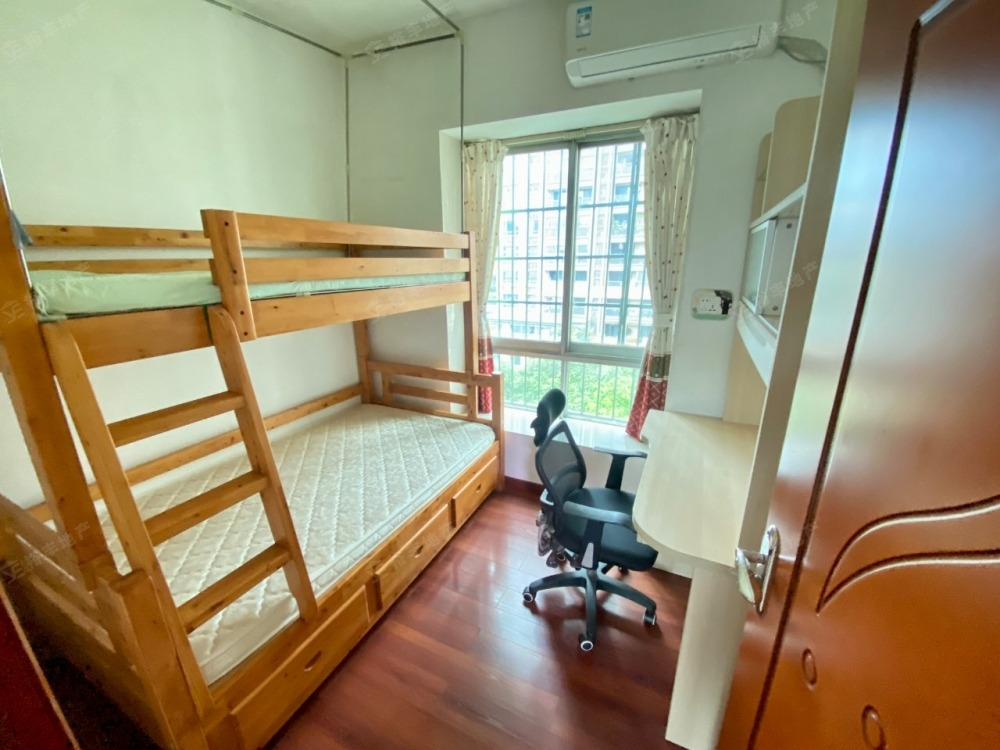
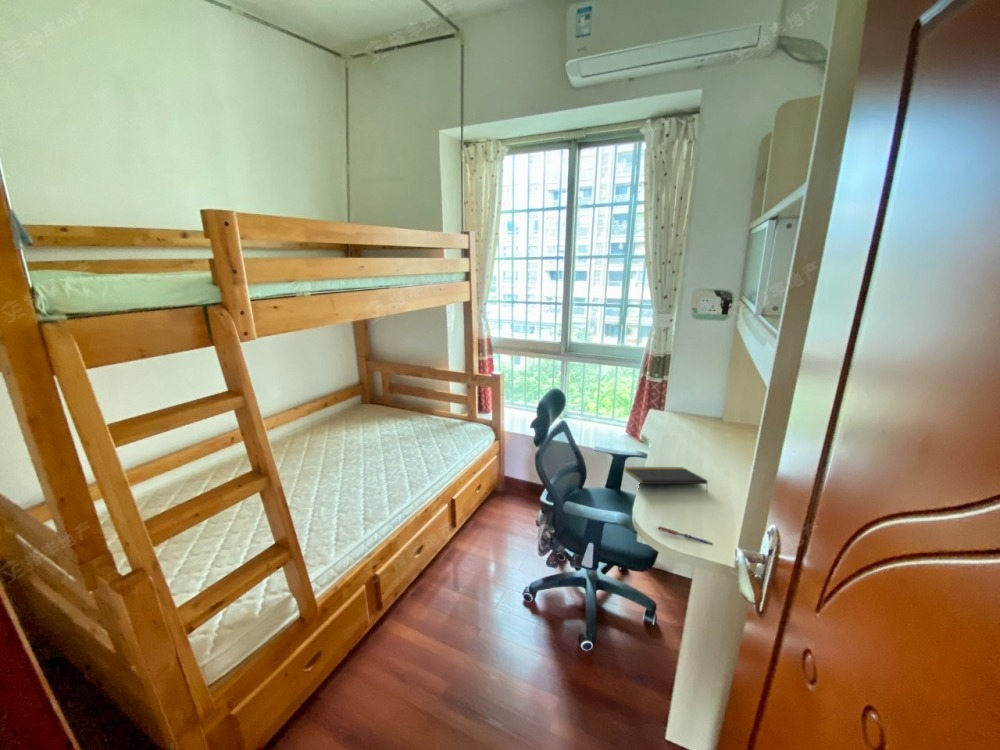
+ pen [657,525,713,546]
+ notepad [623,466,709,492]
